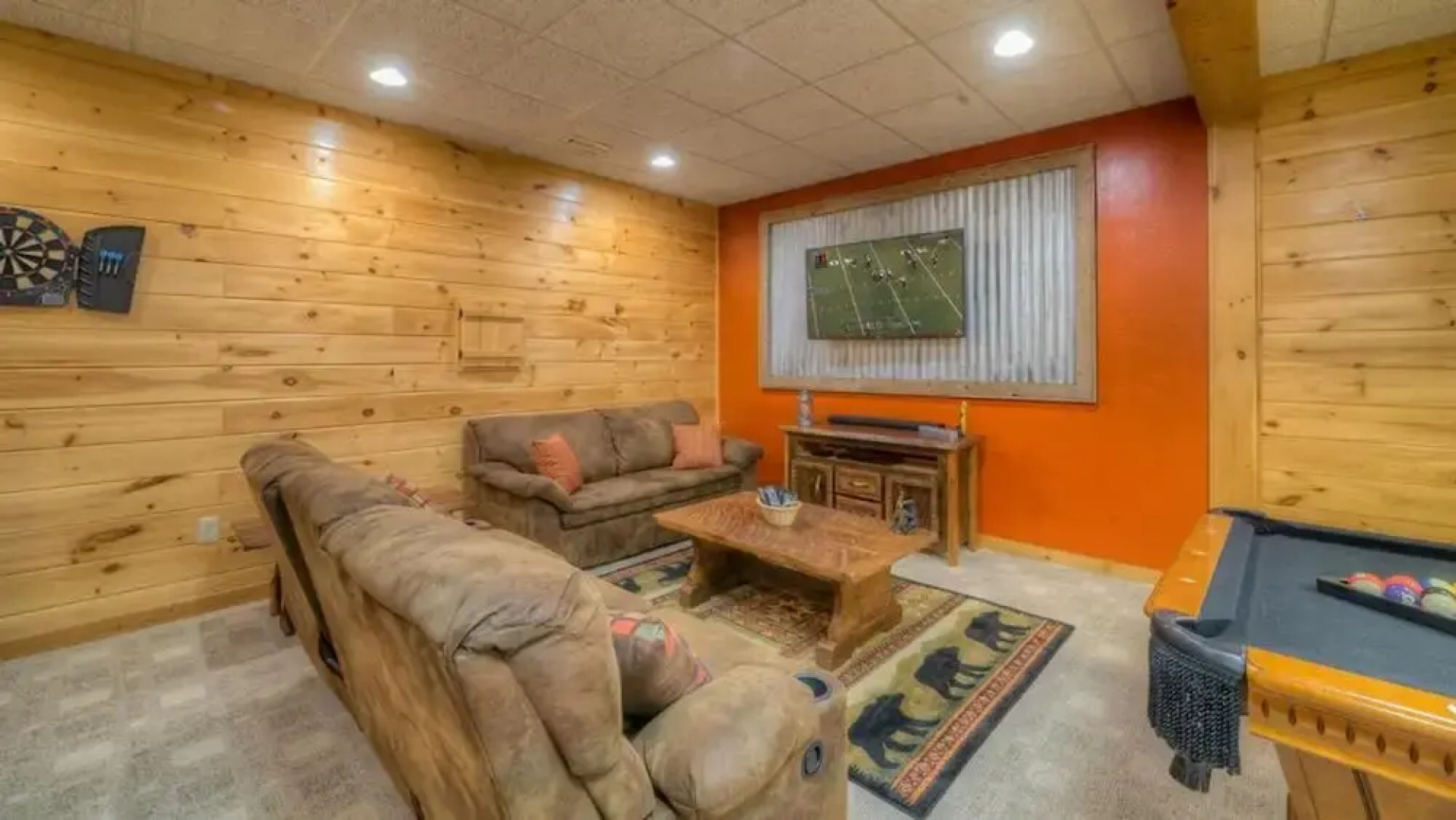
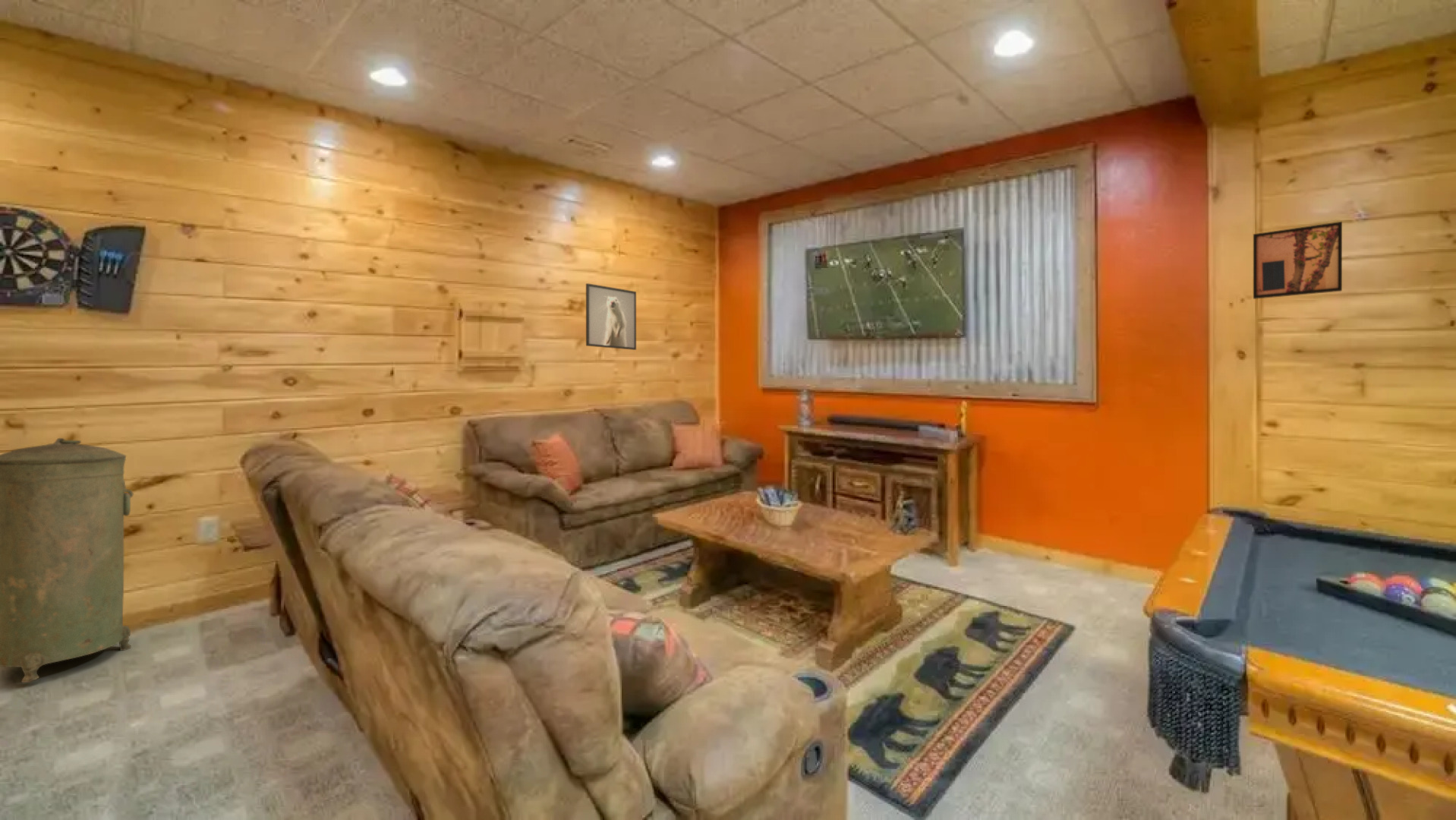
+ trash can [0,437,134,683]
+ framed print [585,282,637,351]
+ wall art [1253,221,1343,300]
